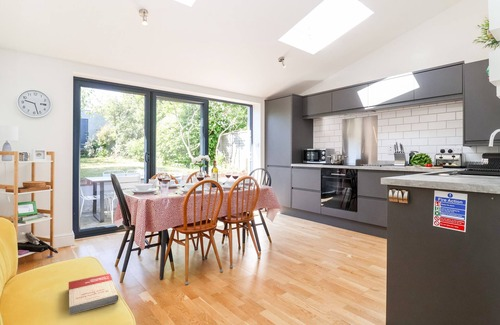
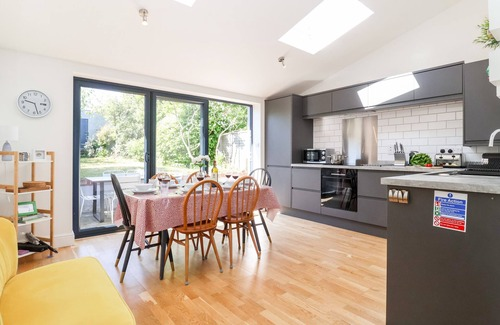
- book [68,273,120,316]
